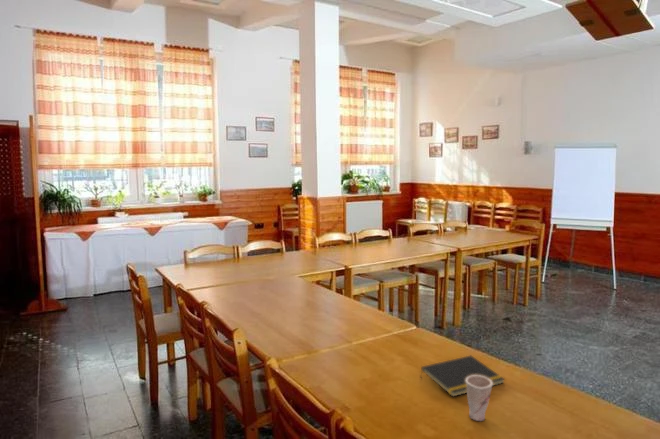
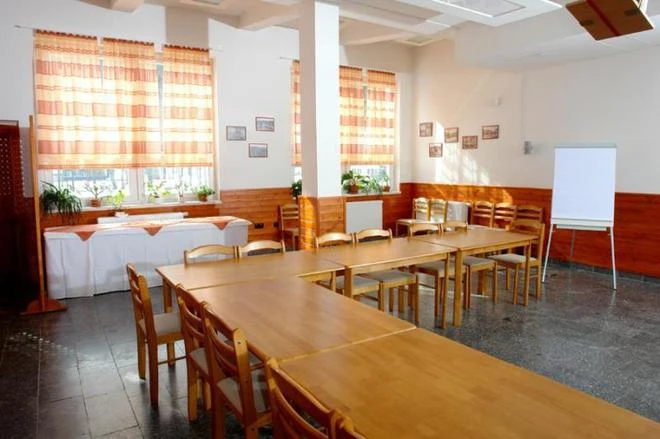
- notepad [419,355,506,398]
- cup [465,375,493,422]
